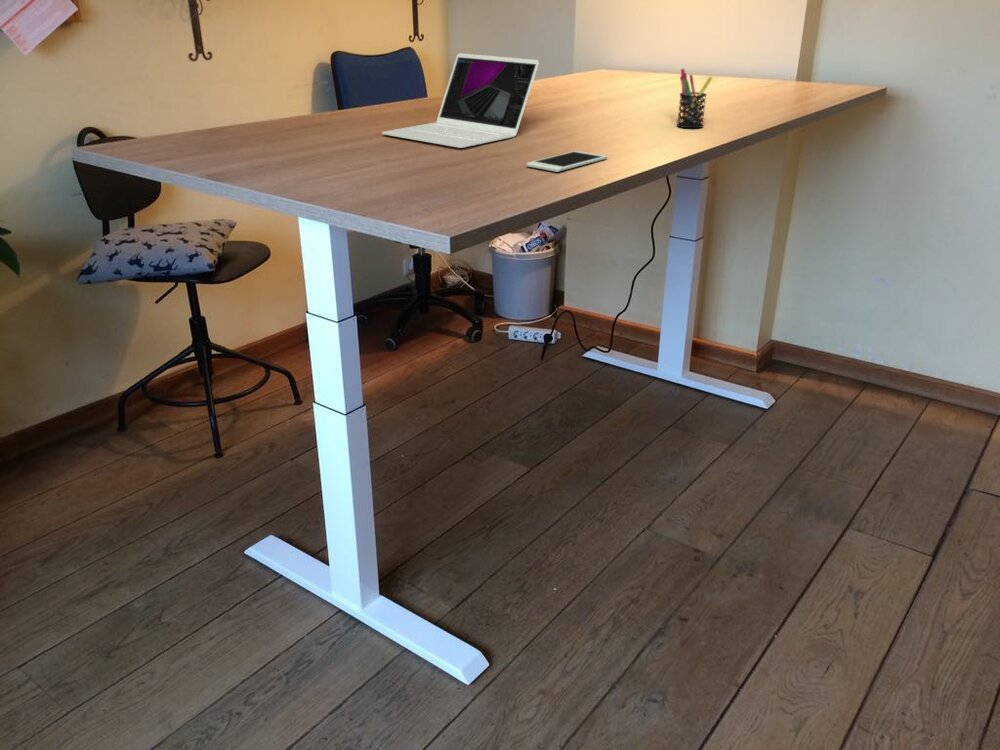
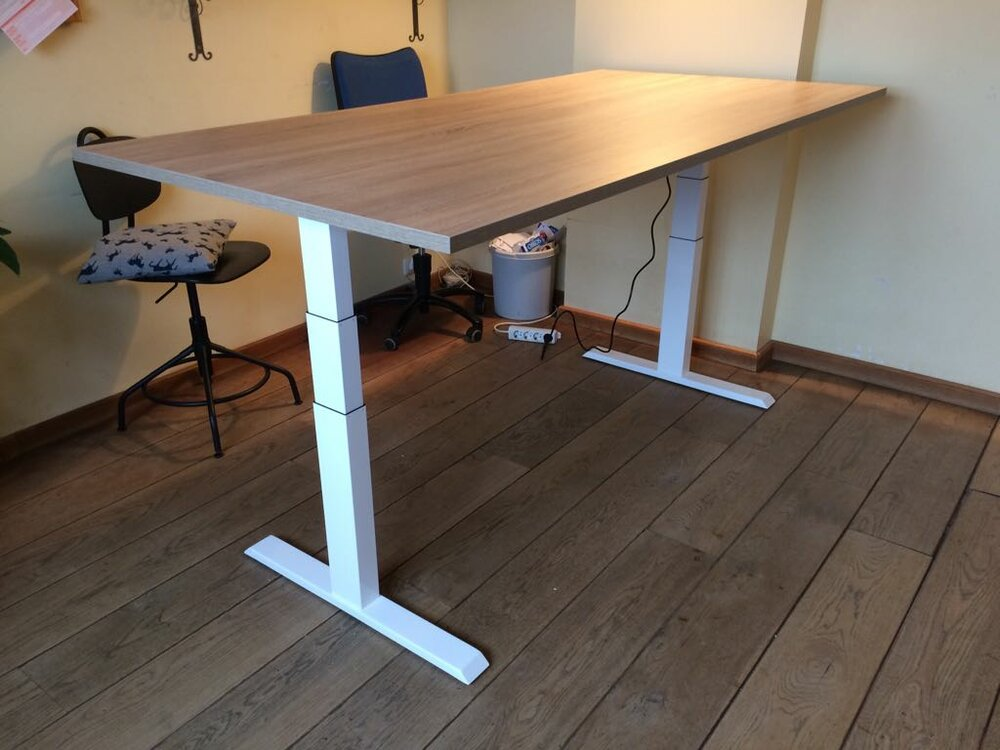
- laptop [381,52,540,149]
- cell phone [525,150,608,173]
- pen holder [676,68,713,129]
